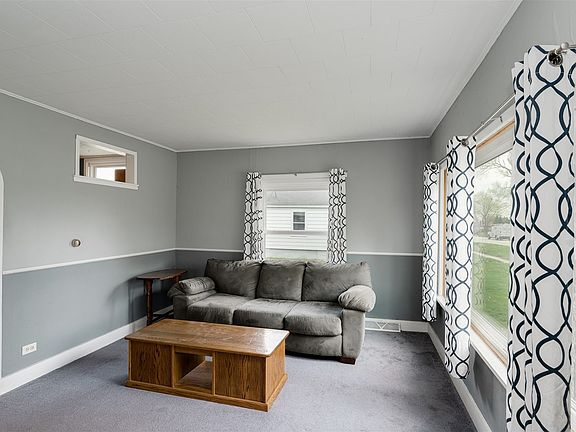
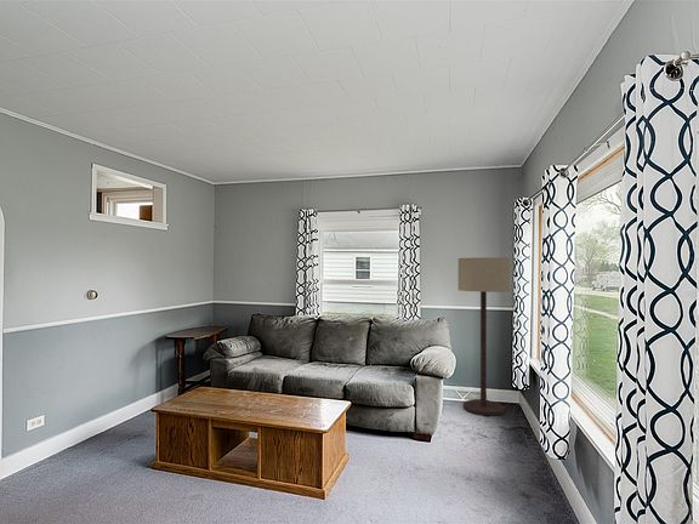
+ floor lamp [458,256,511,417]
